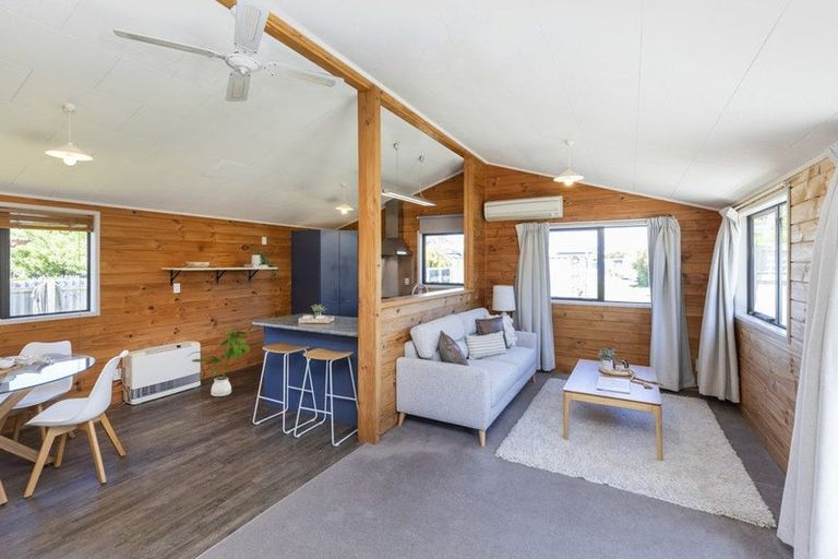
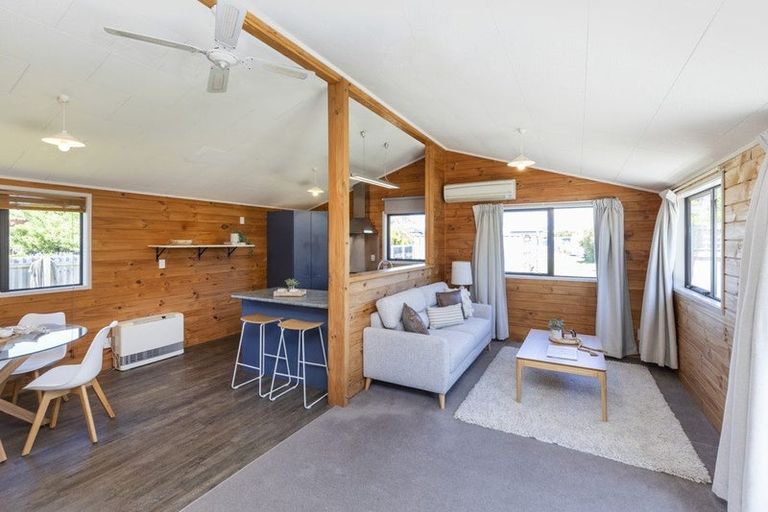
- house plant [188,330,251,397]
